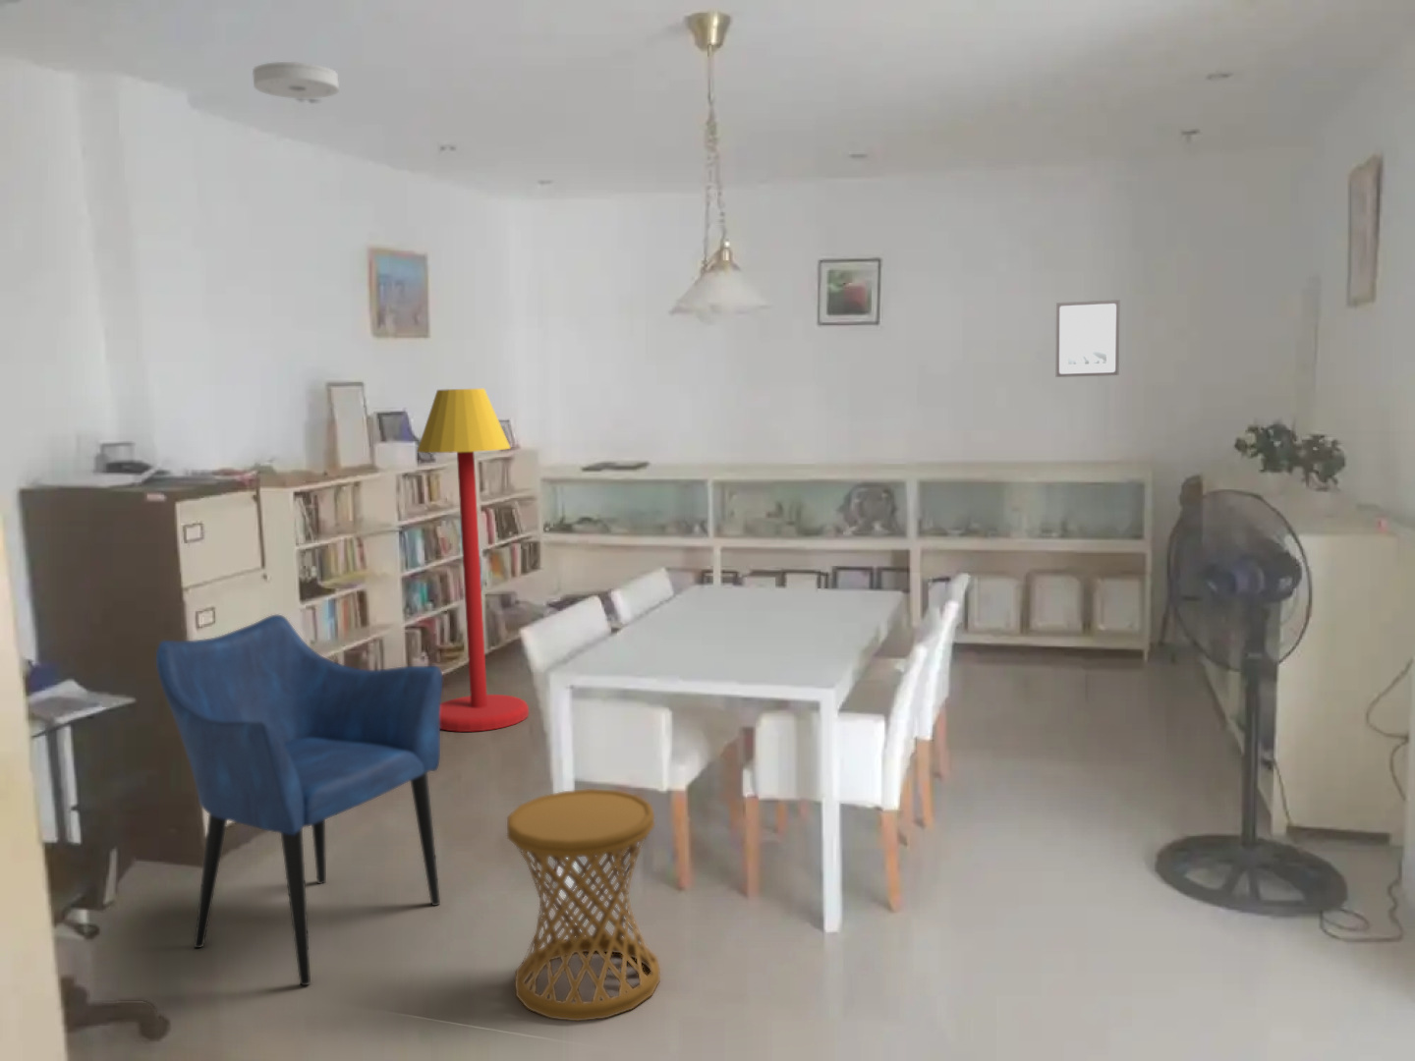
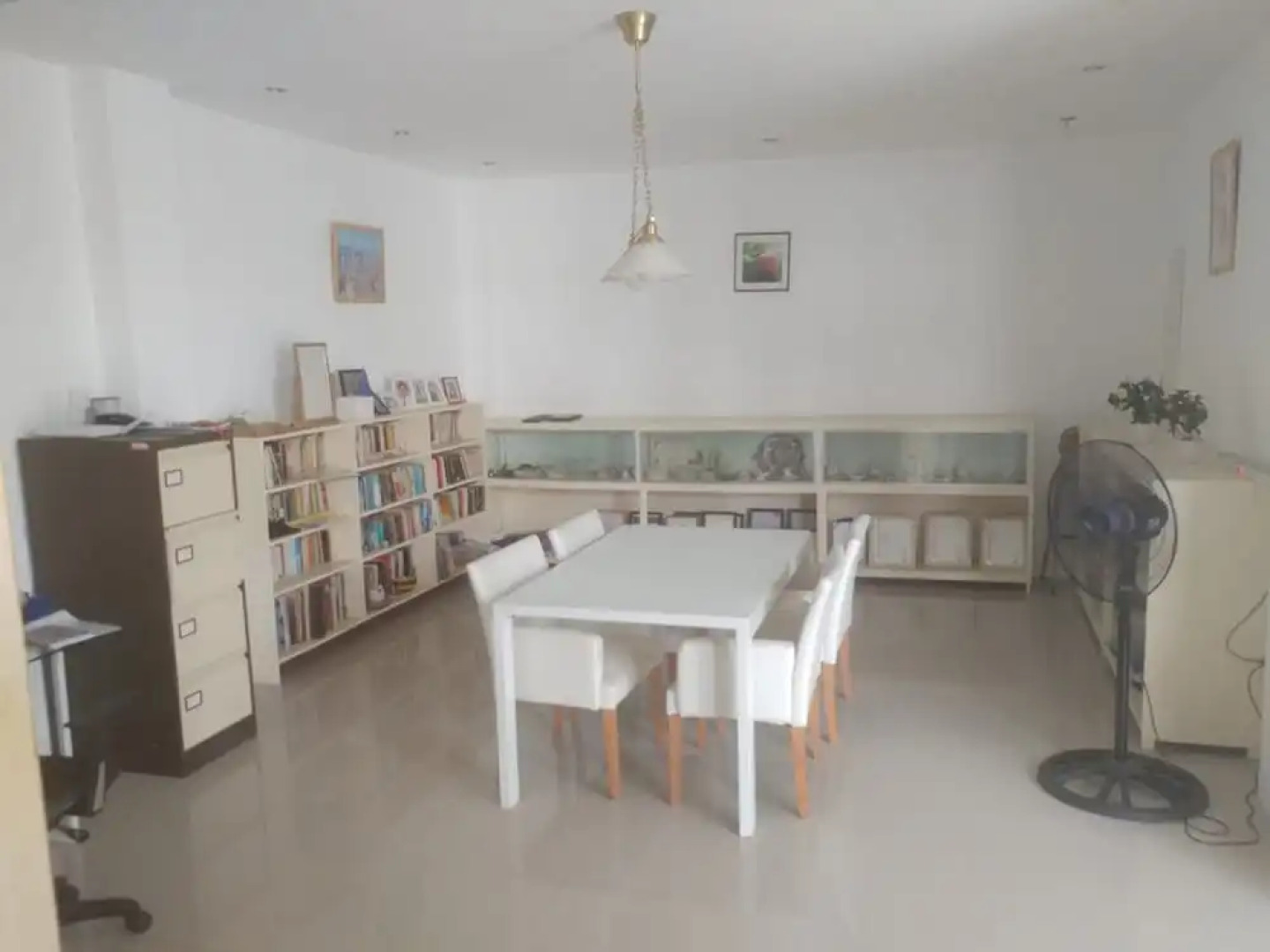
- side table [506,788,662,1023]
- floor lamp [416,387,529,733]
- armchair [155,614,443,986]
- smoke detector [252,61,340,99]
- wall art [1055,299,1120,378]
